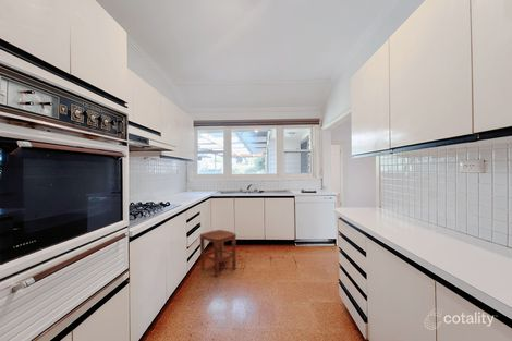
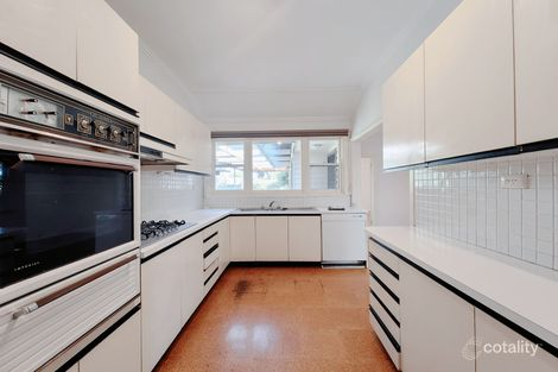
- stool [199,229,237,278]
